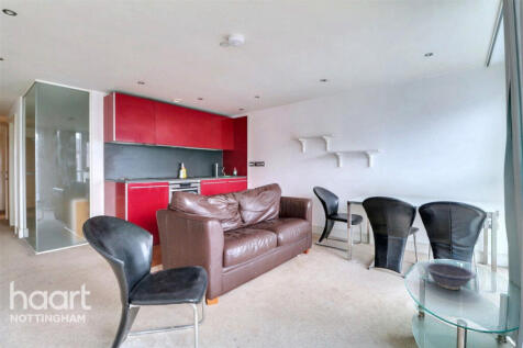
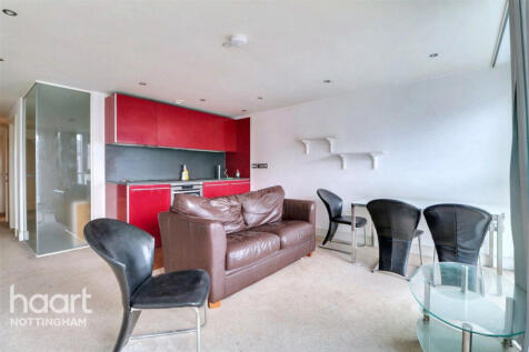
- decorative bowl [422,261,477,291]
